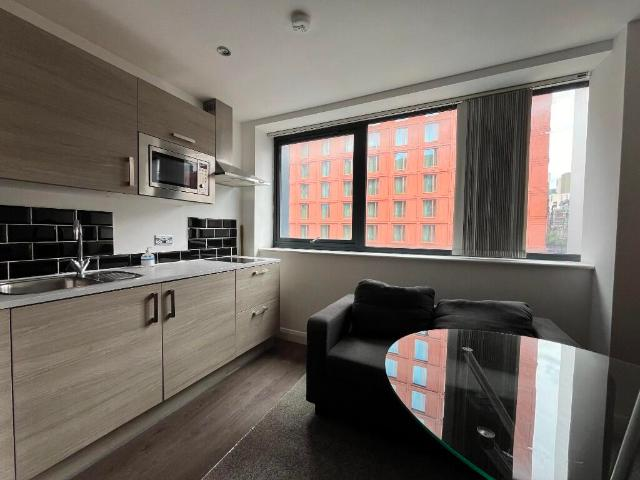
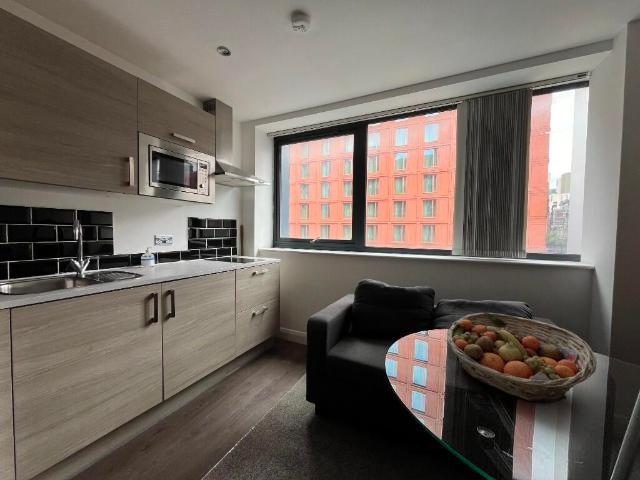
+ fruit basket [446,312,598,403]
